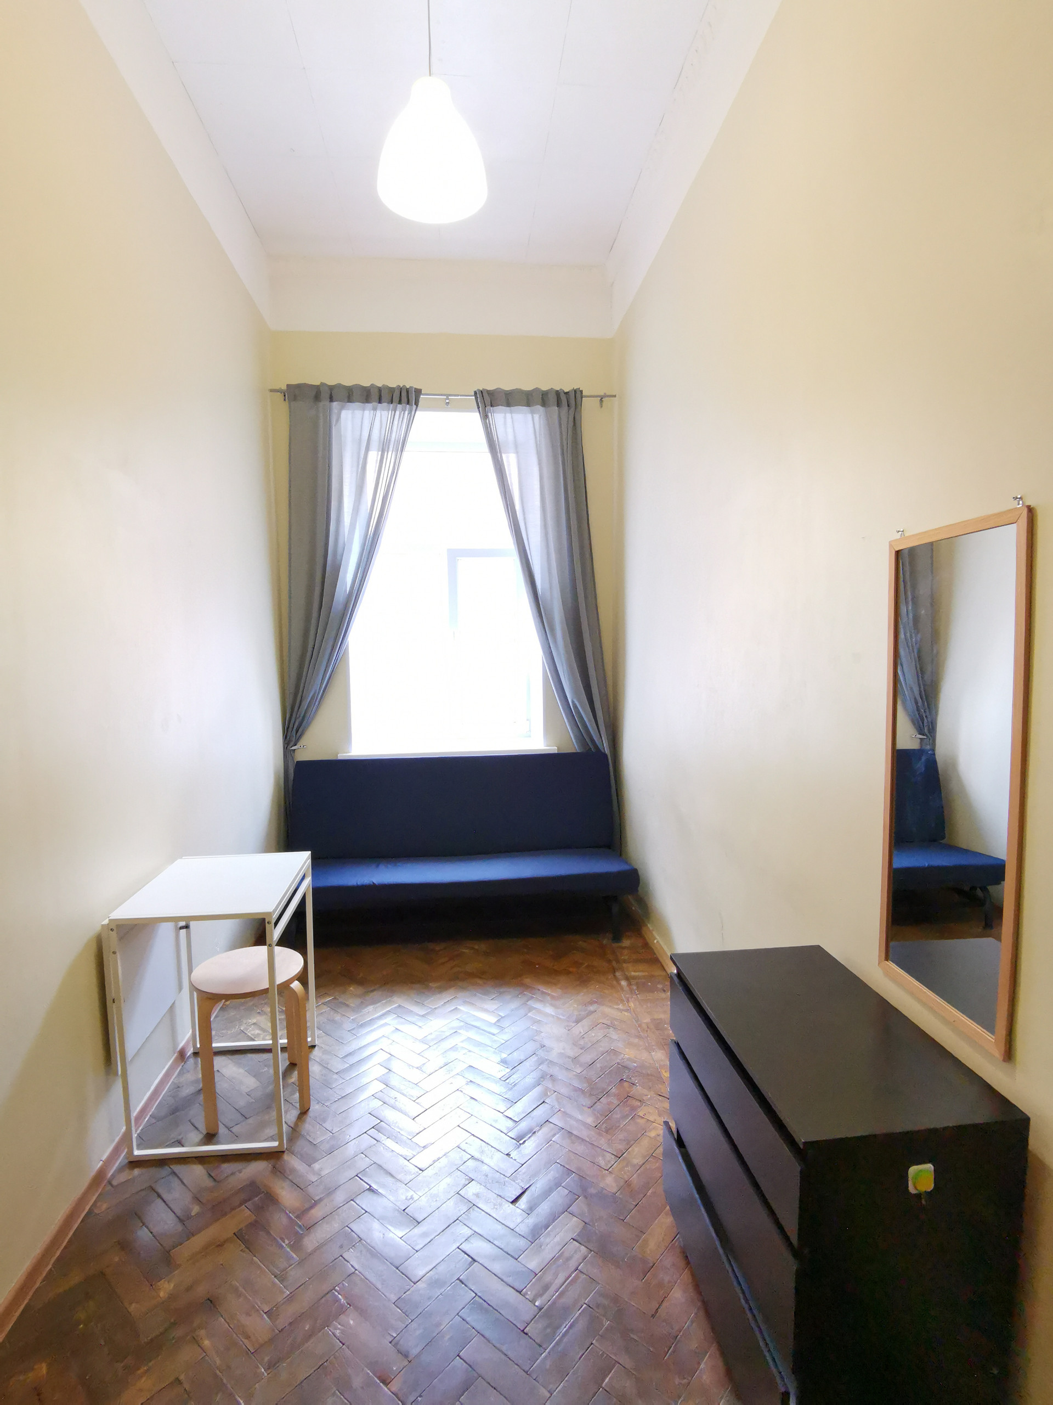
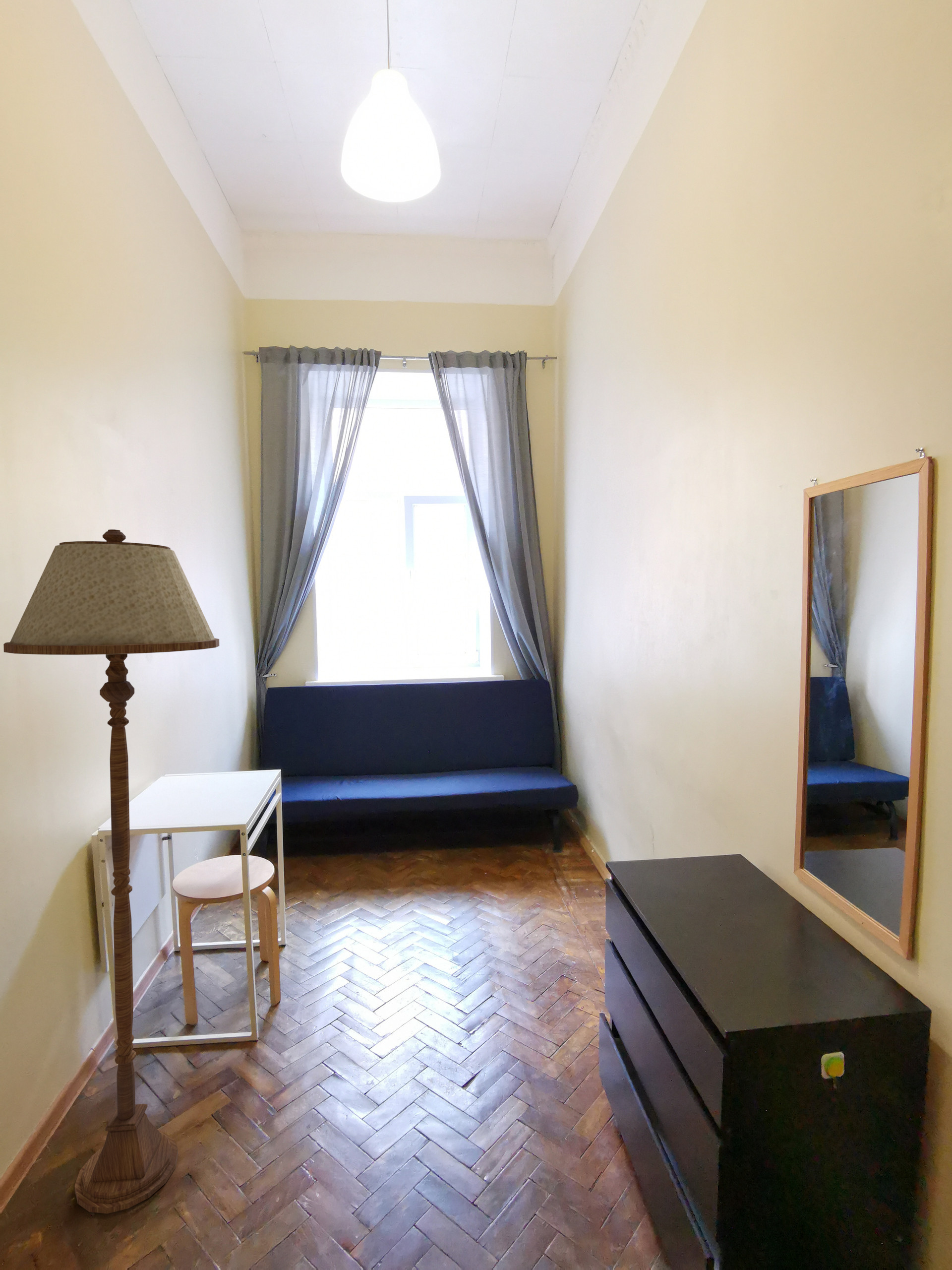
+ floor lamp [3,529,220,1214]
